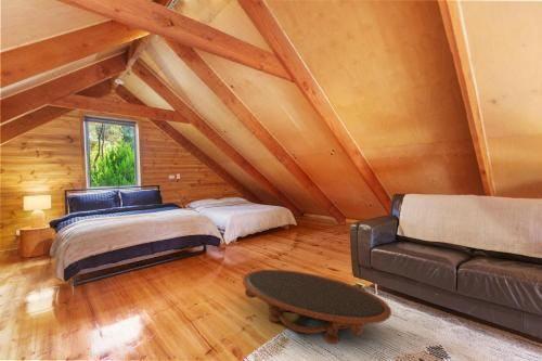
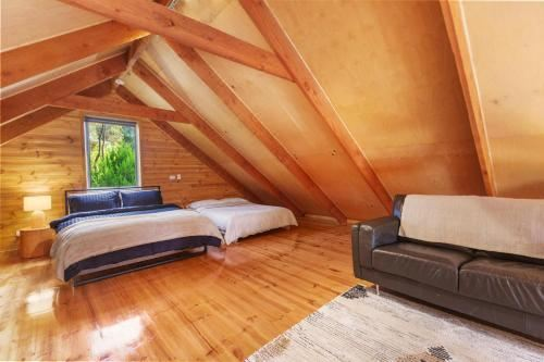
- coffee table [241,269,392,345]
